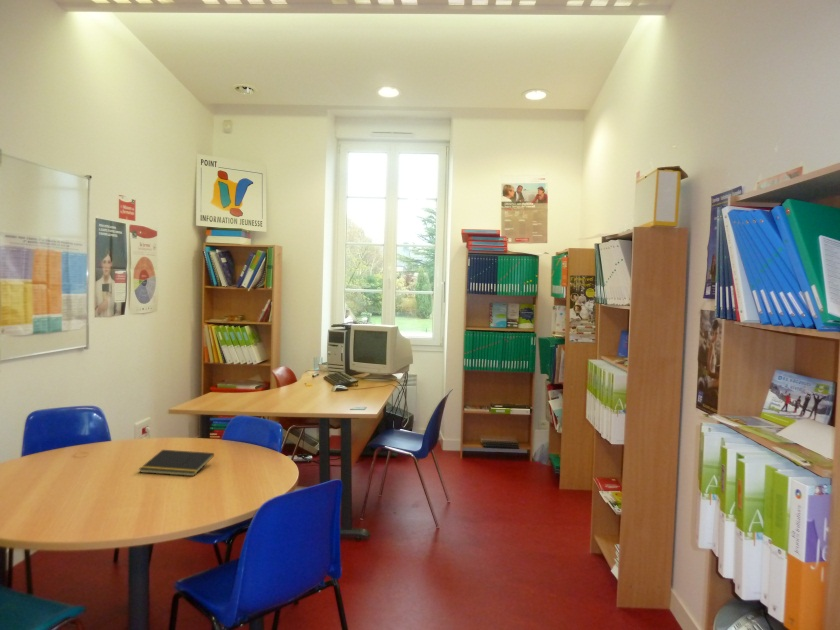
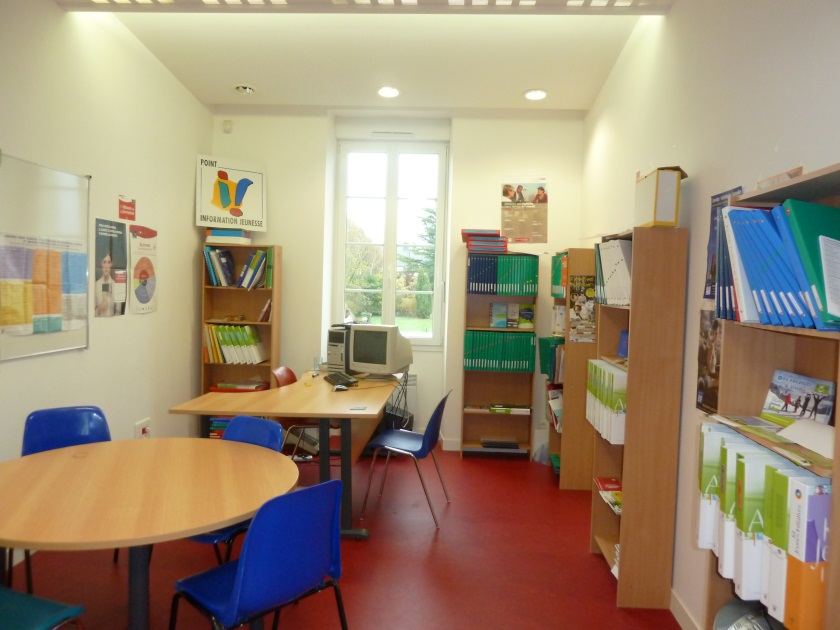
- notepad [138,449,215,477]
